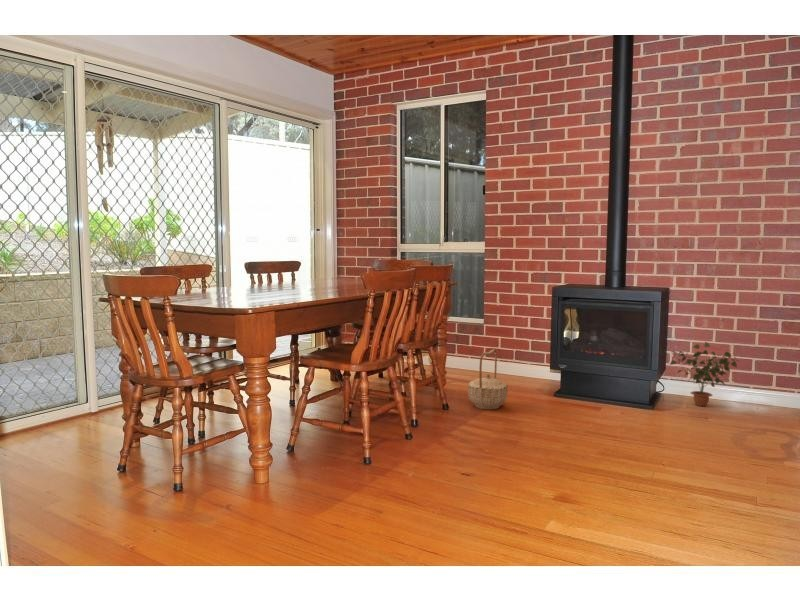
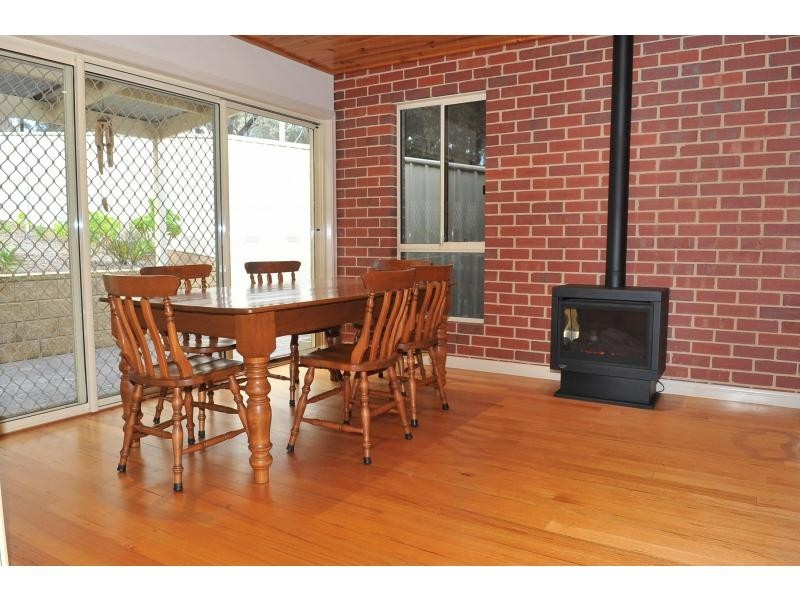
- potted plant [669,341,739,407]
- basket [467,348,509,411]
